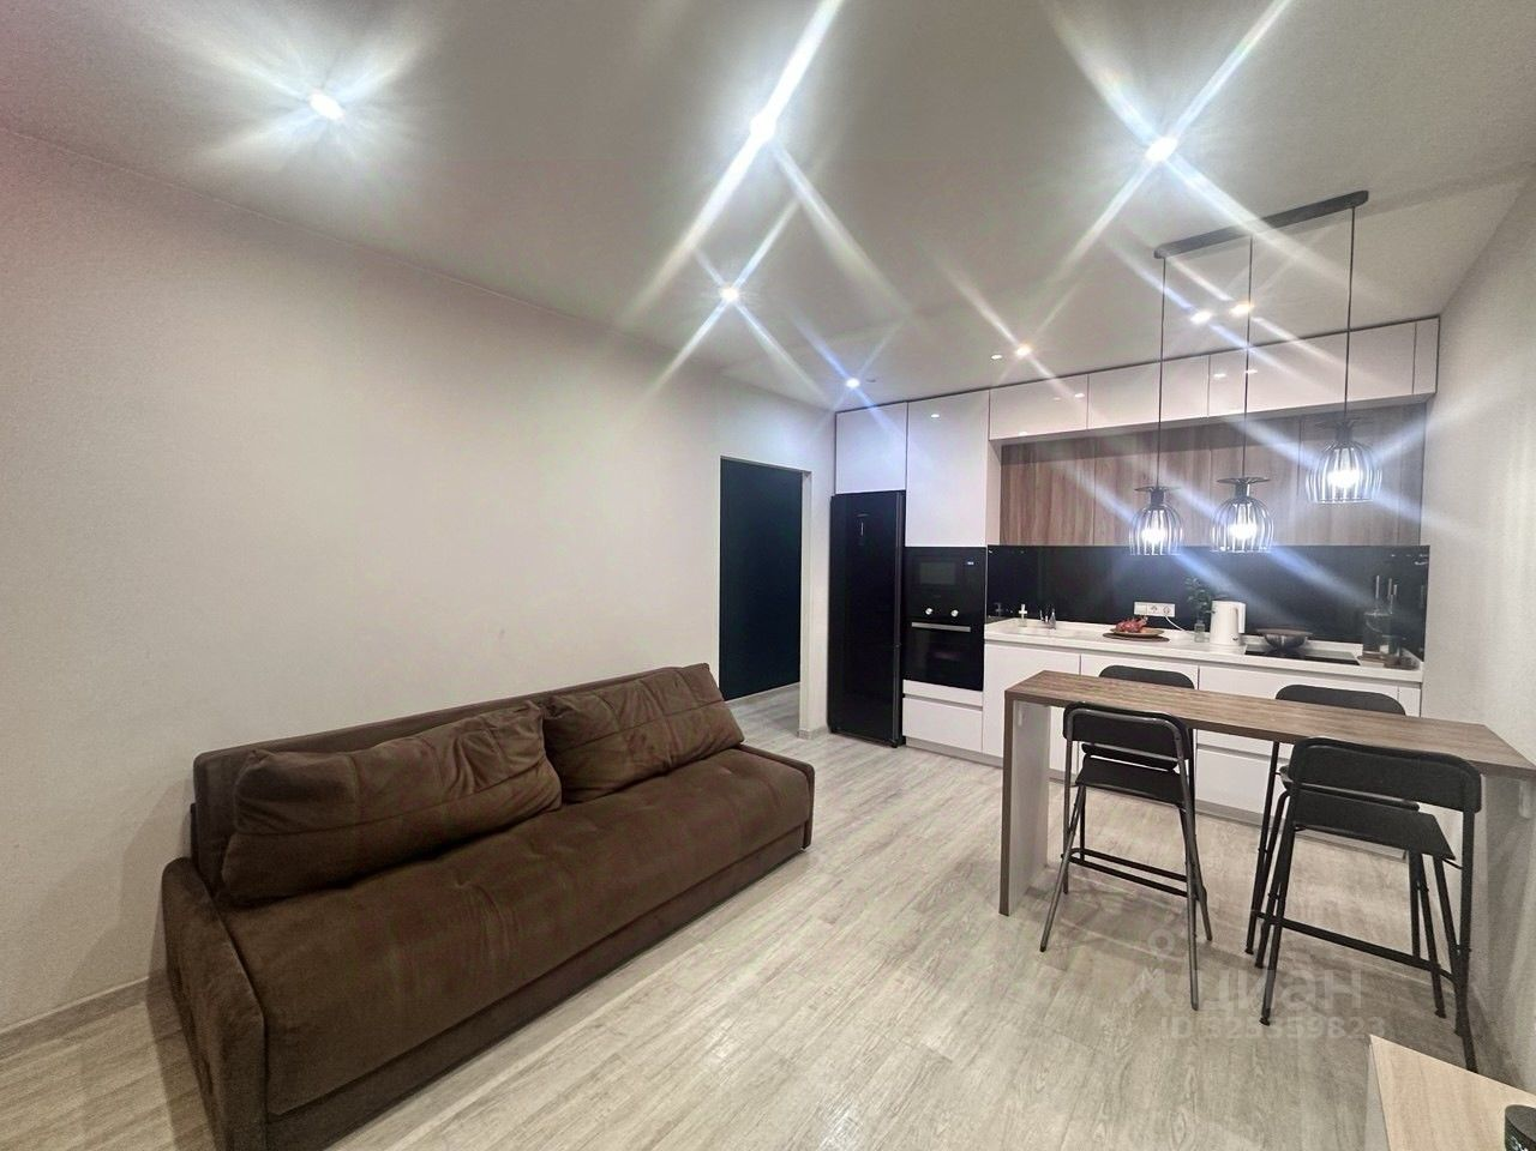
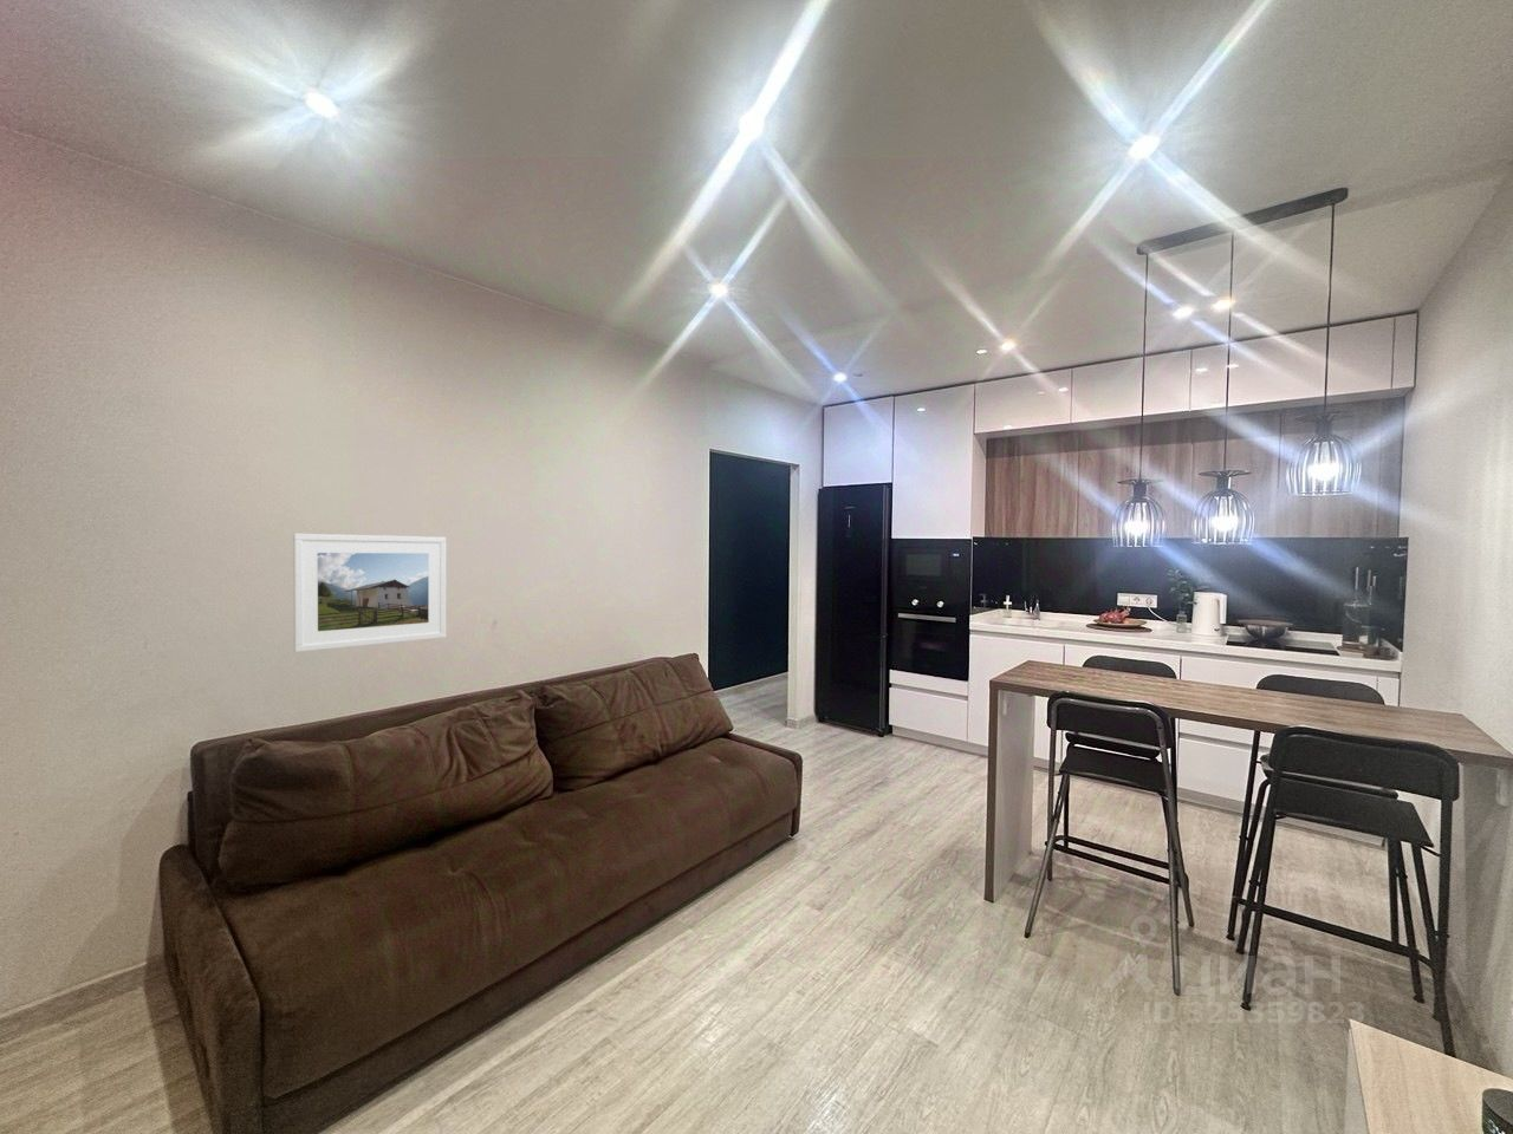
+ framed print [292,532,447,653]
